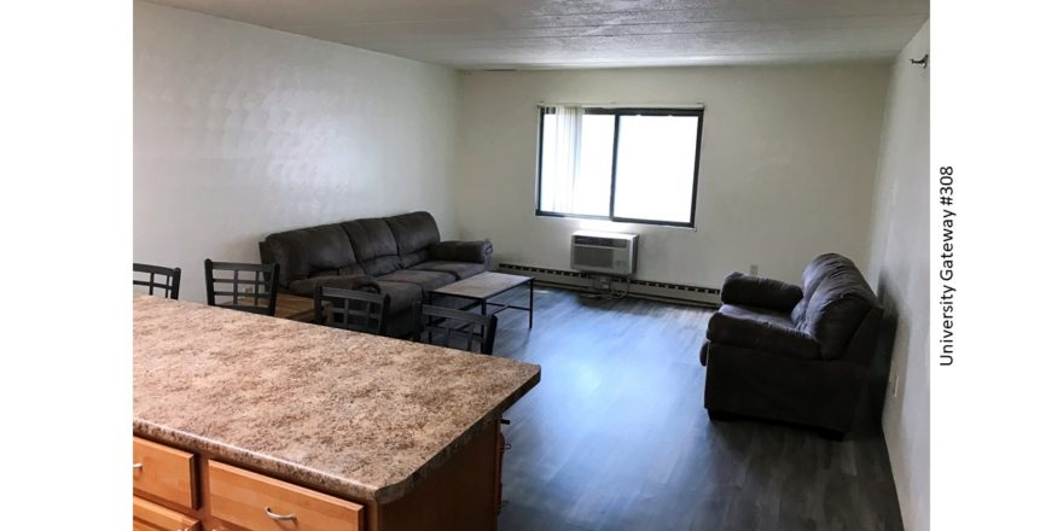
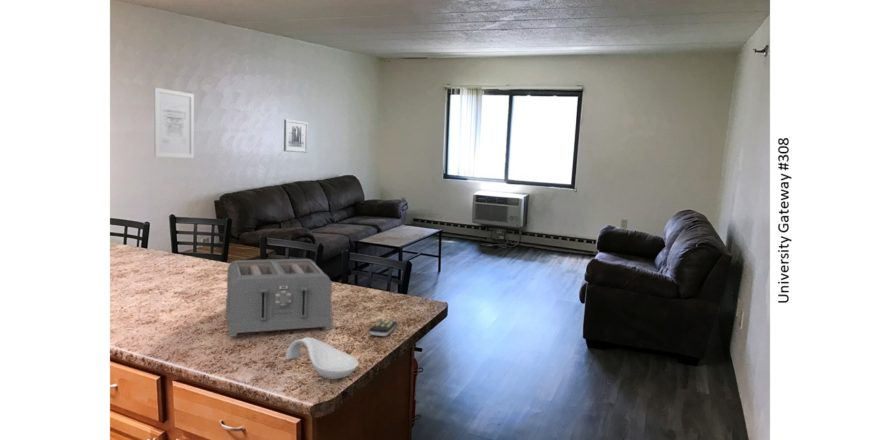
+ wall art [153,87,195,159]
+ remote control [368,318,398,337]
+ spoon rest [285,336,359,380]
+ wall art [283,118,309,154]
+ toaster [225,258,334,338]
